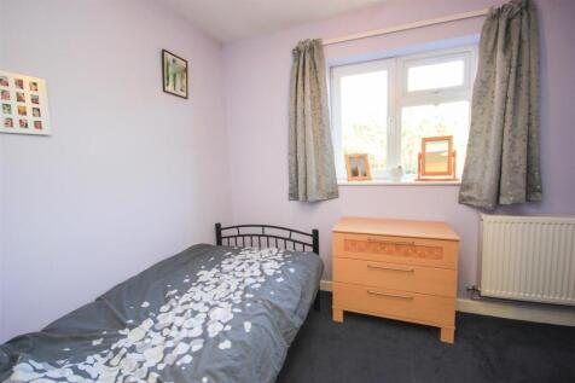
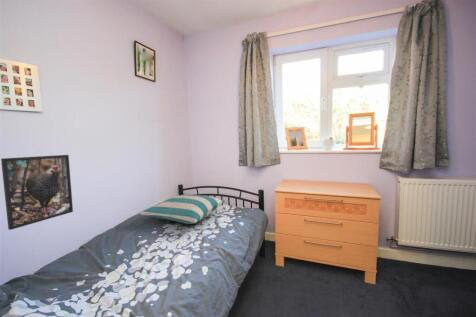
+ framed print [0,154,74,231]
+ pillow [139,194,226,225]
